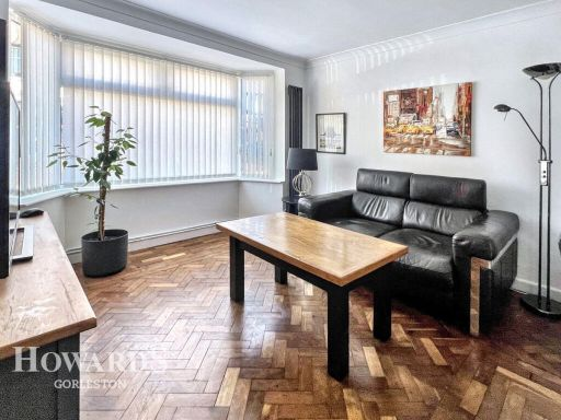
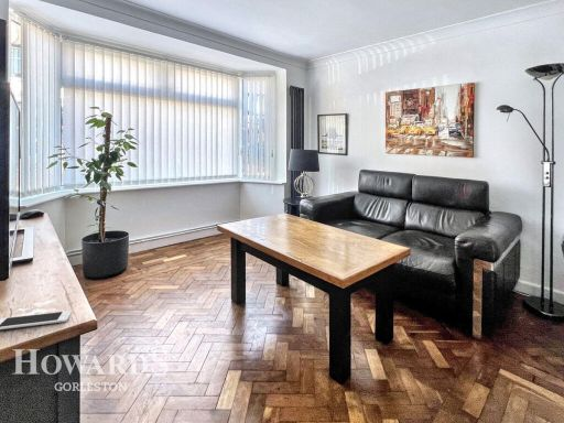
+ cell phone [0,310,73,330]
